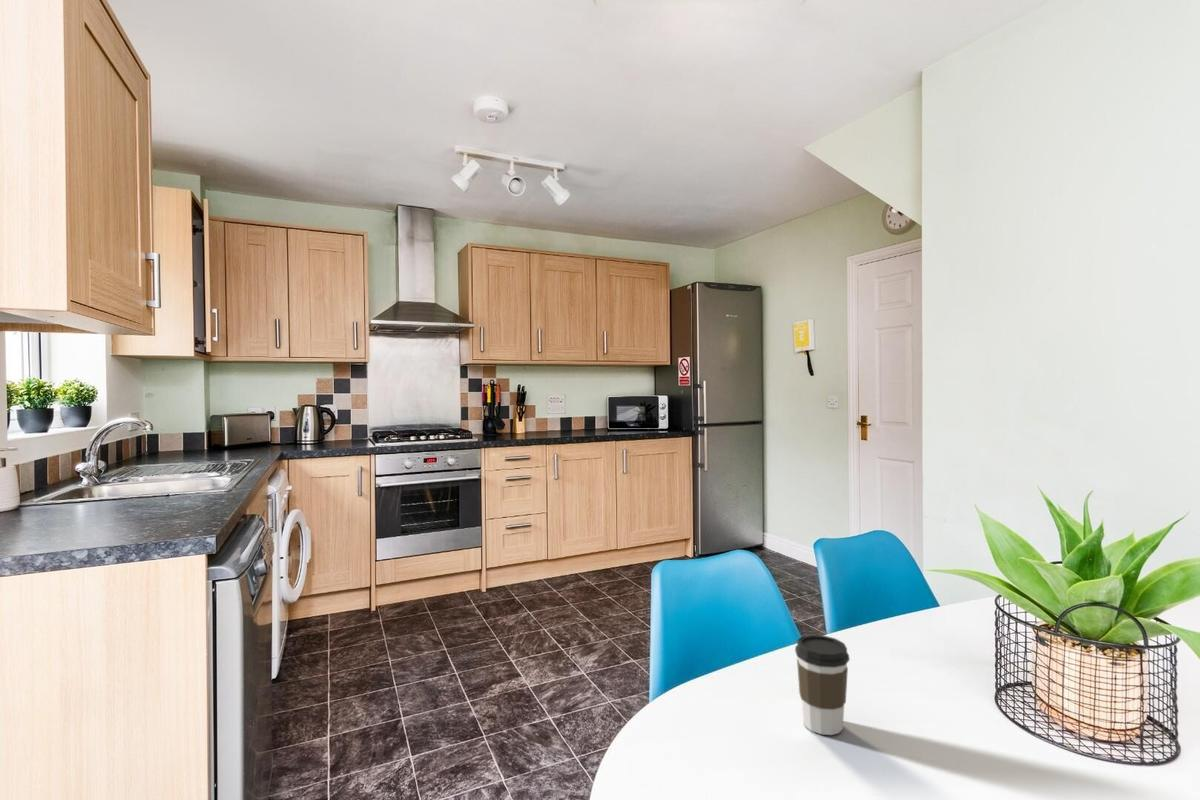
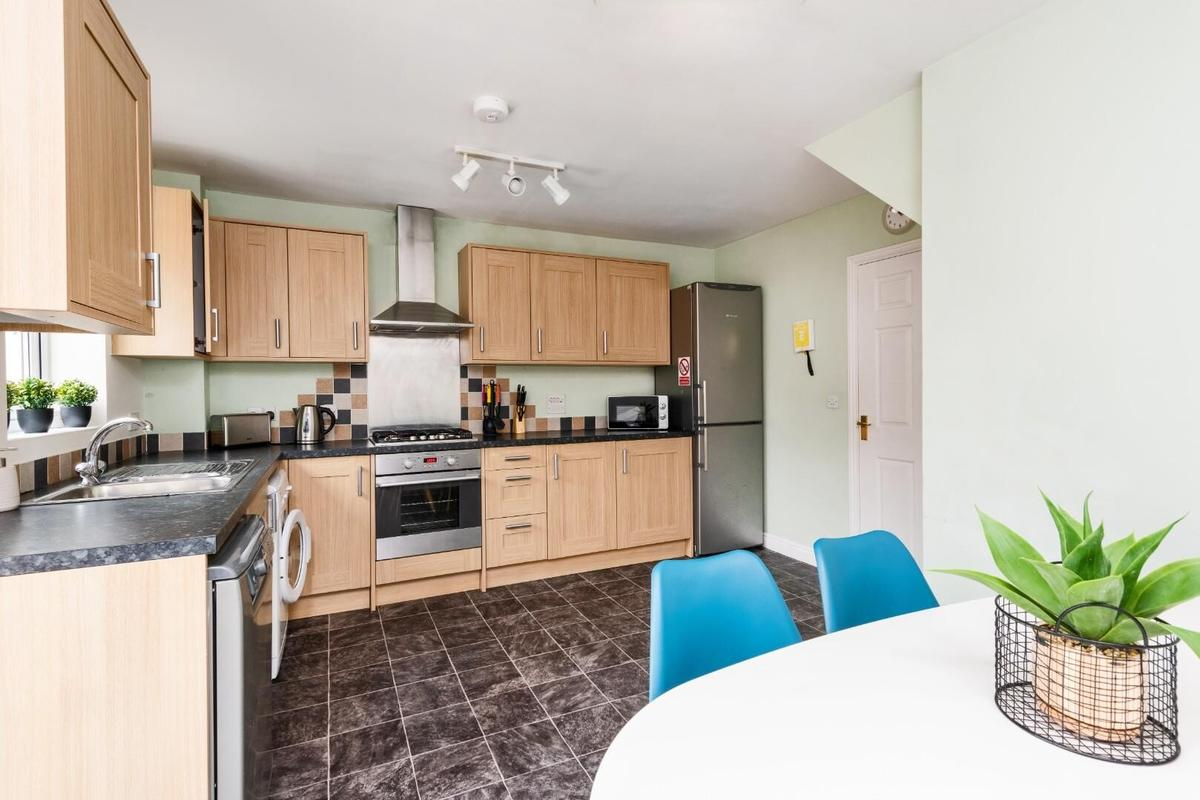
- coffee cup [794,634,850,736]
